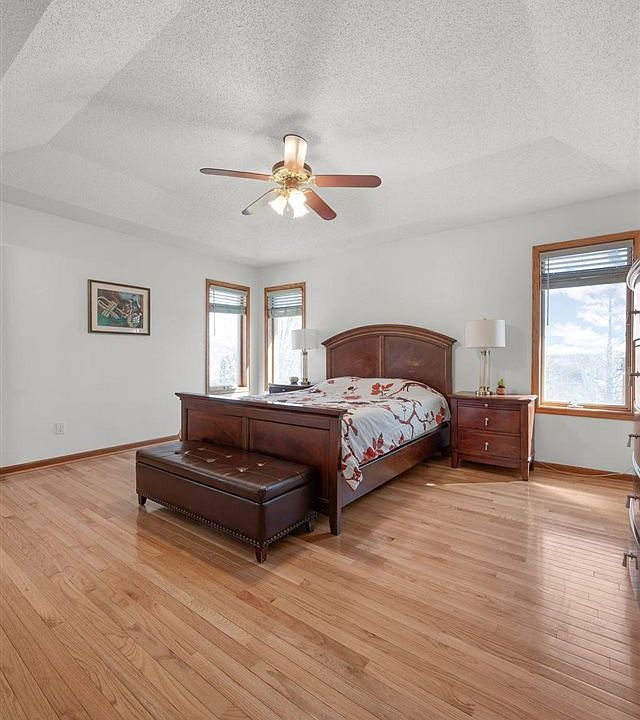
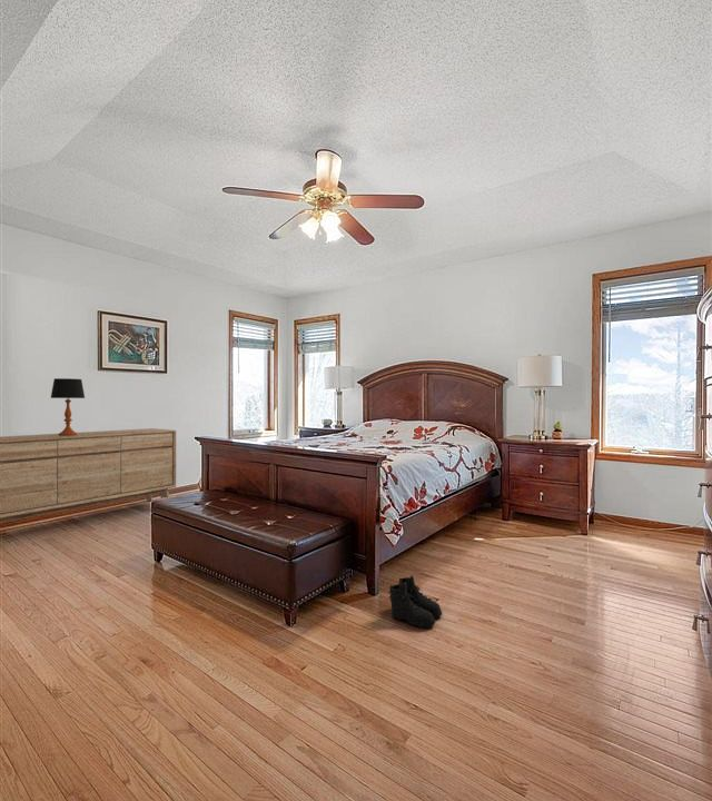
+ sideboard [0,427,177,524]
+ table lamp [50,377,86,436]
+ boots [387,574,444,629]
